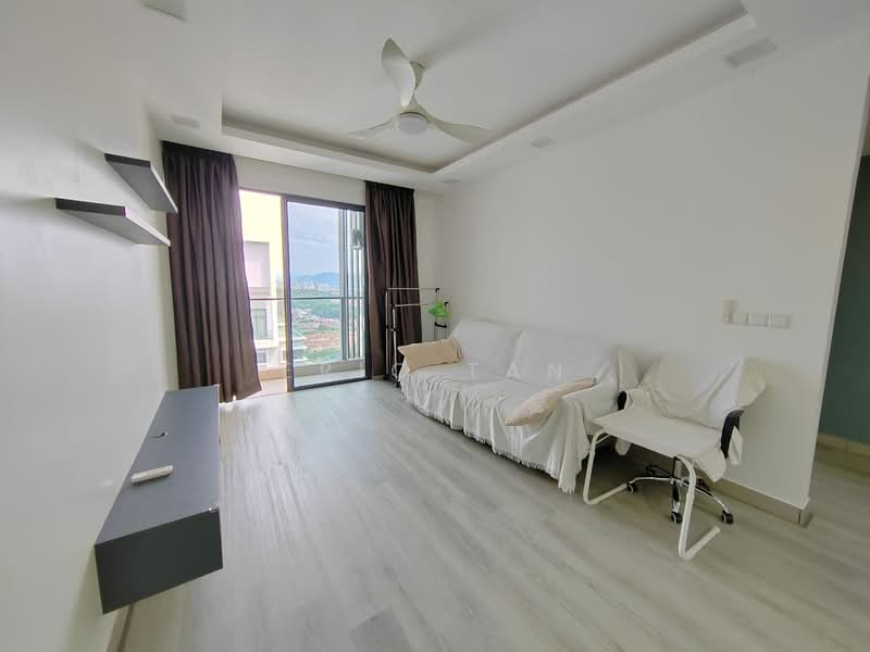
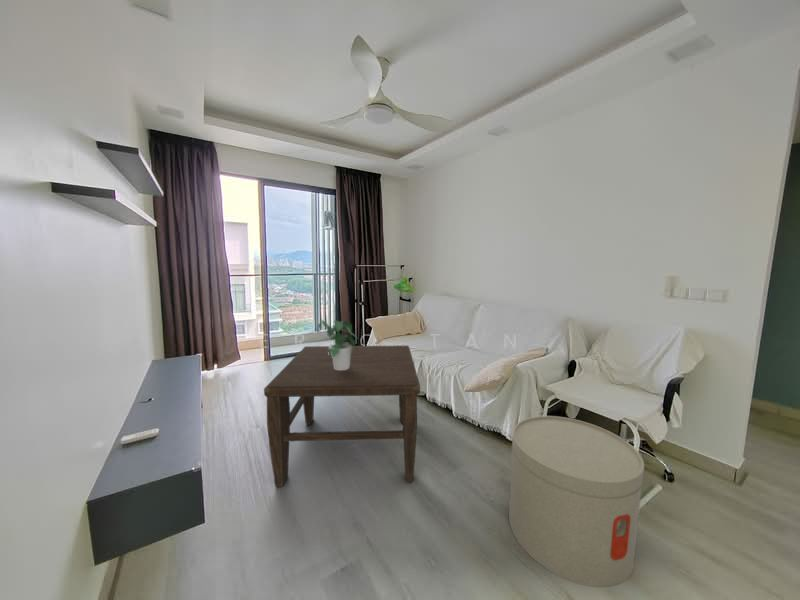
+ side table [508,415,645,588]
+ potted plant [317,319,359,370]
+ coffee table [263,345,421,488]
